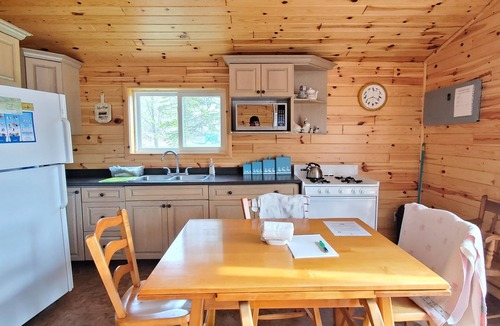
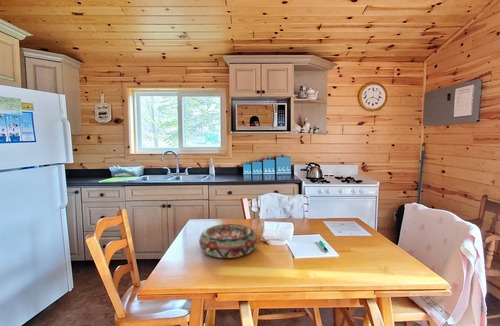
+ decorative bowl [198,223,258,259]
